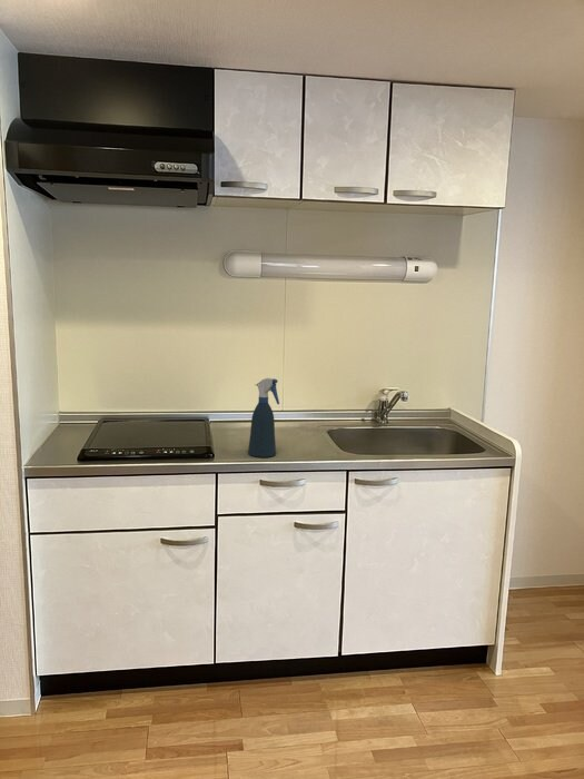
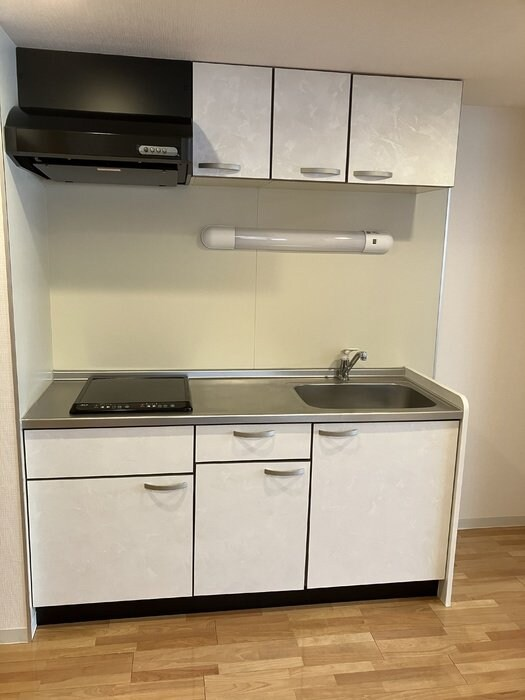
- spray bottle [247,377,280,458]
